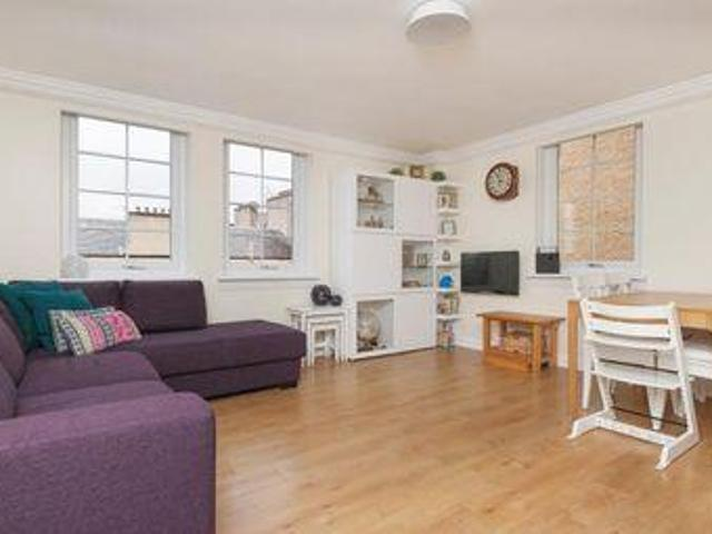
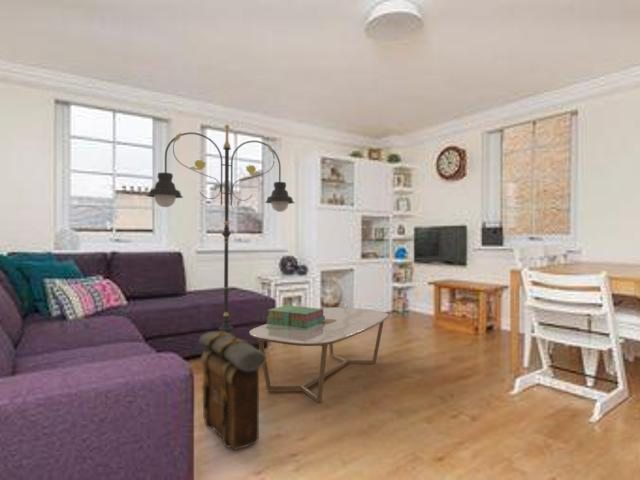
+ stack of books [265,304,325,328]
+ backpack [198,331,267,451]
+ floor lamp [146,124,296,334]
+ coffee table [248,306,391,403]
